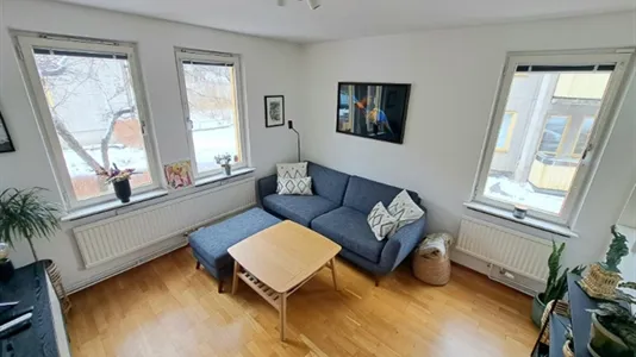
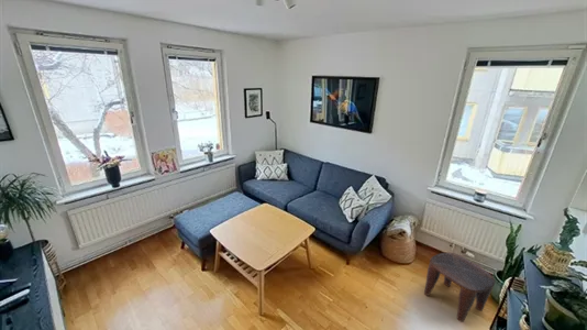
+ stool [423,251,496,323]
